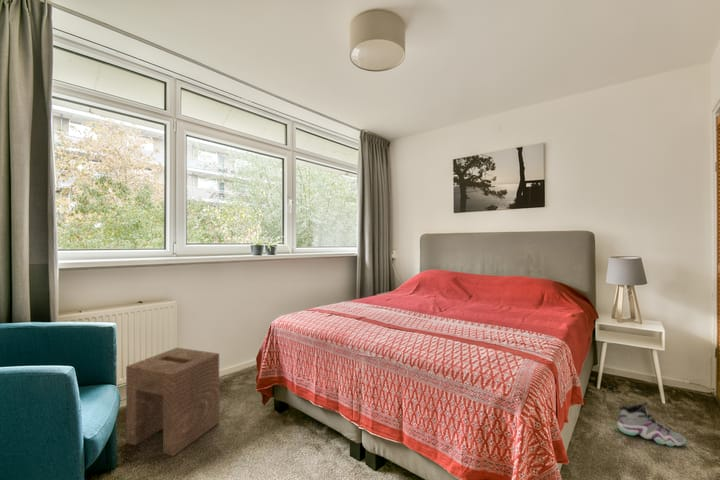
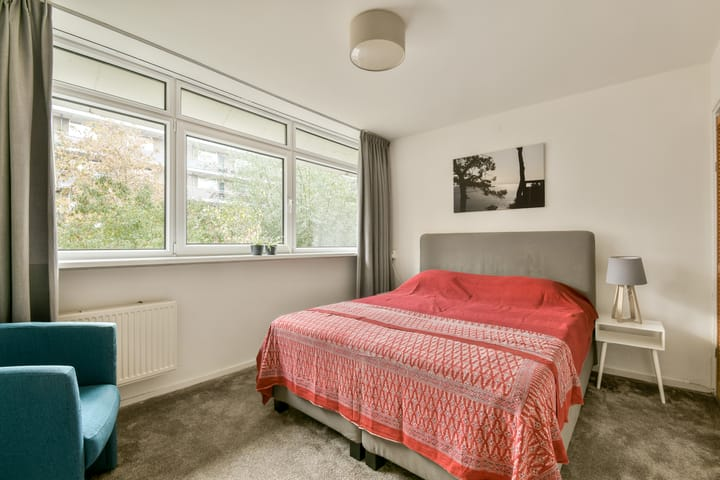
- stool [125,347,221,457]
- sneaker [616,400,687,447]
